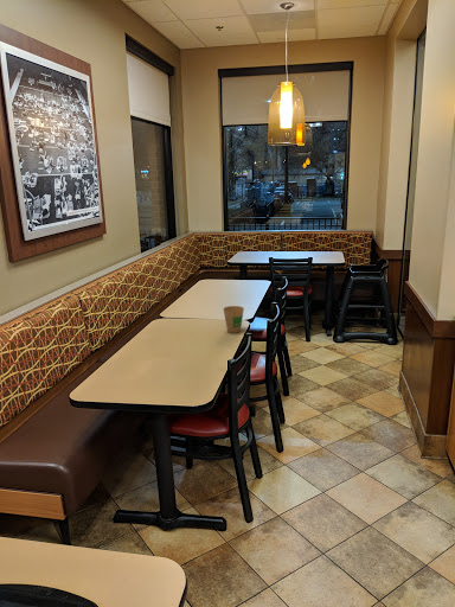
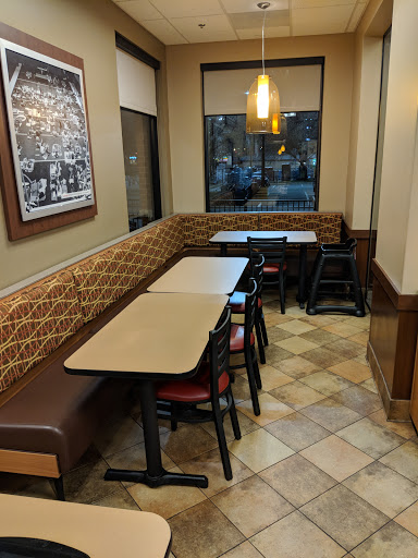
- paper cup [223,305,245,334]
